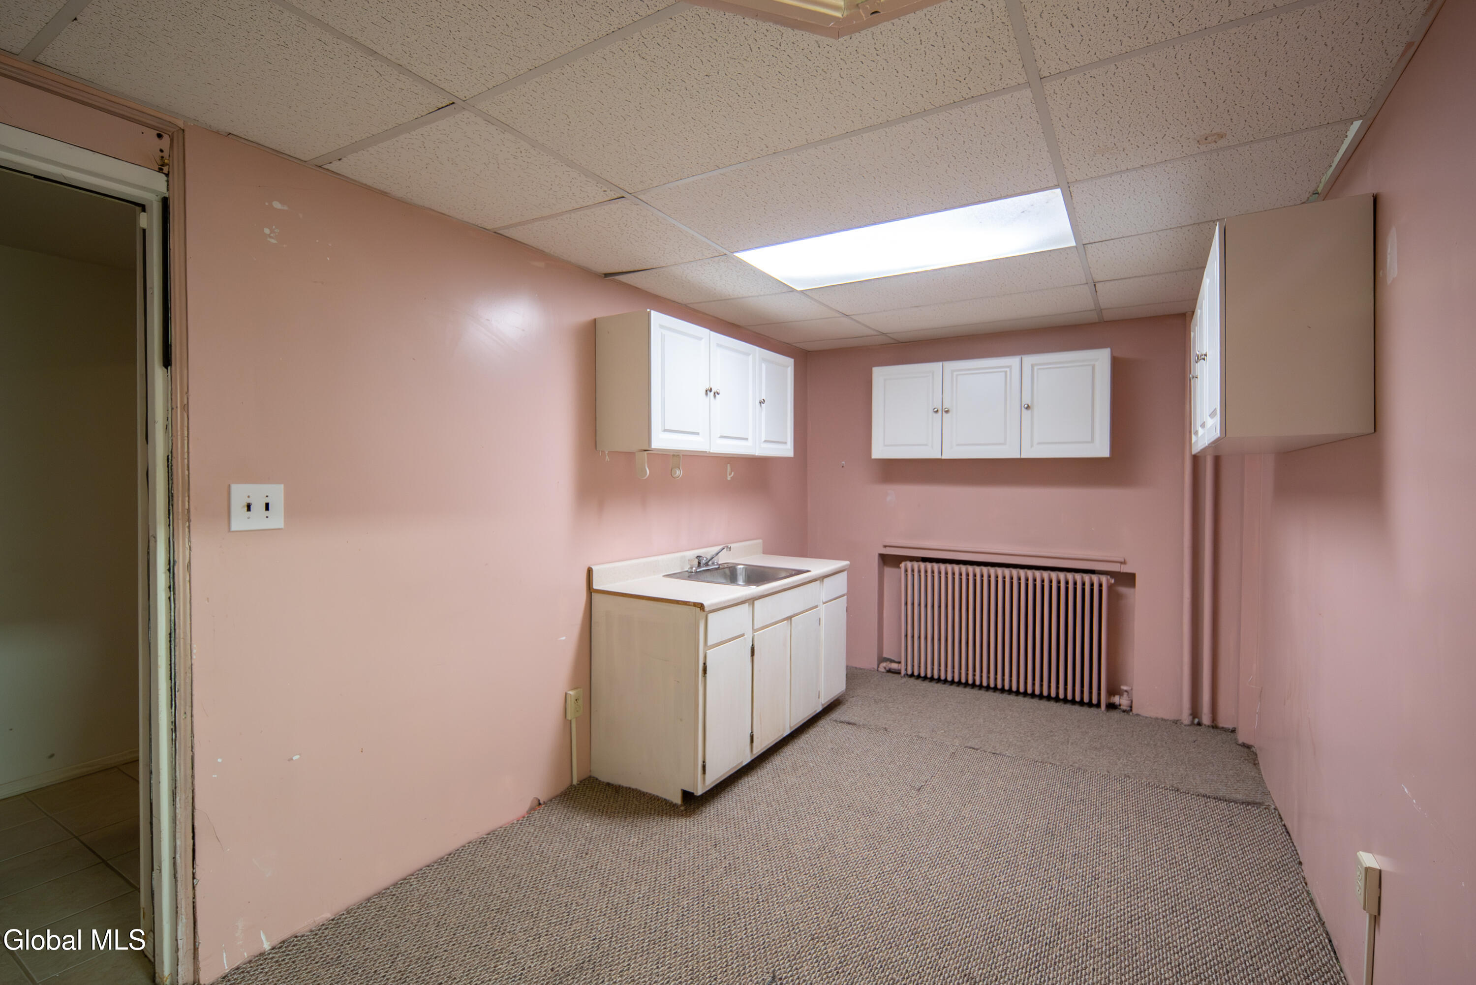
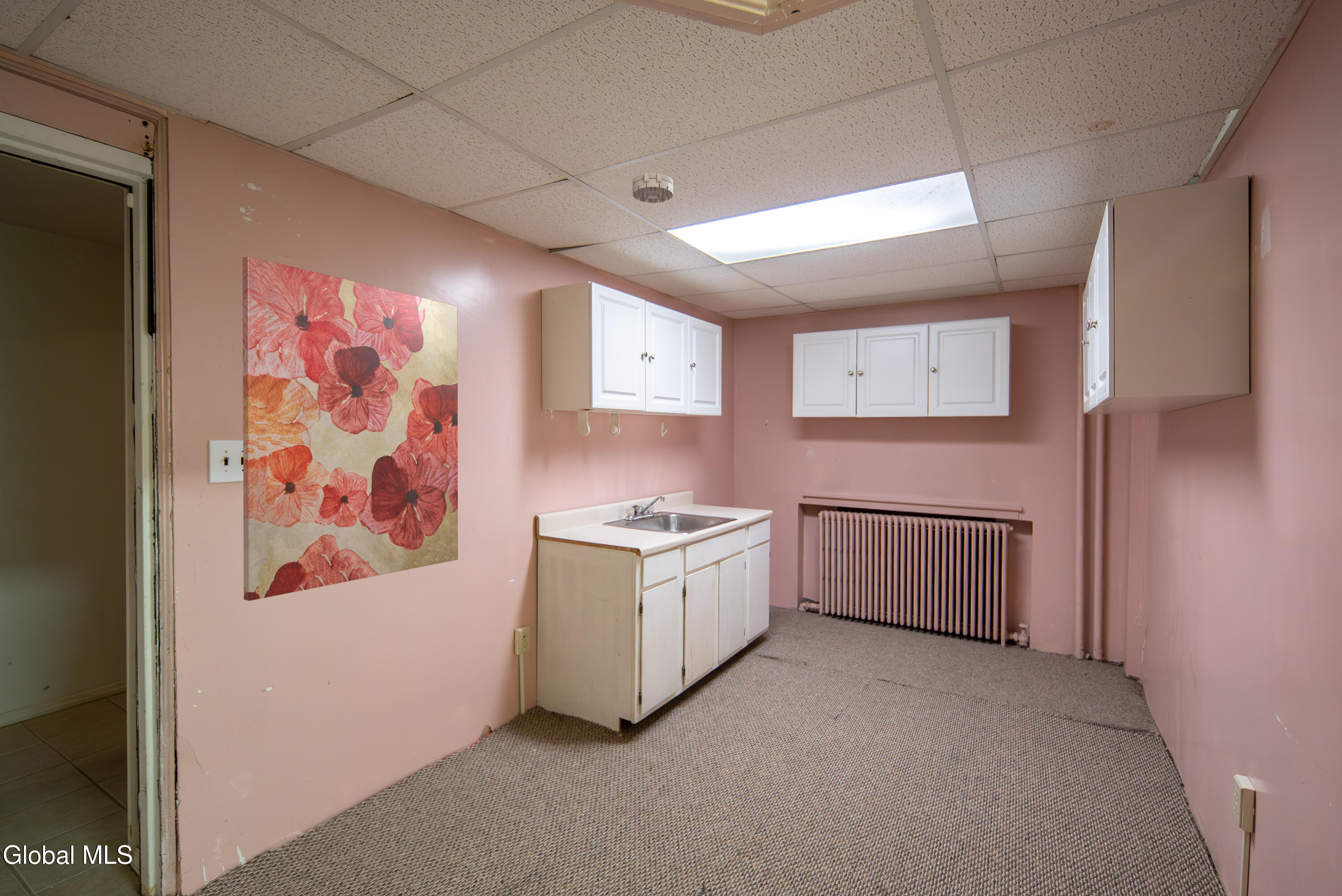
+ wall art [242,256,459,601]
+ smoke detector [632,172,674,204]
